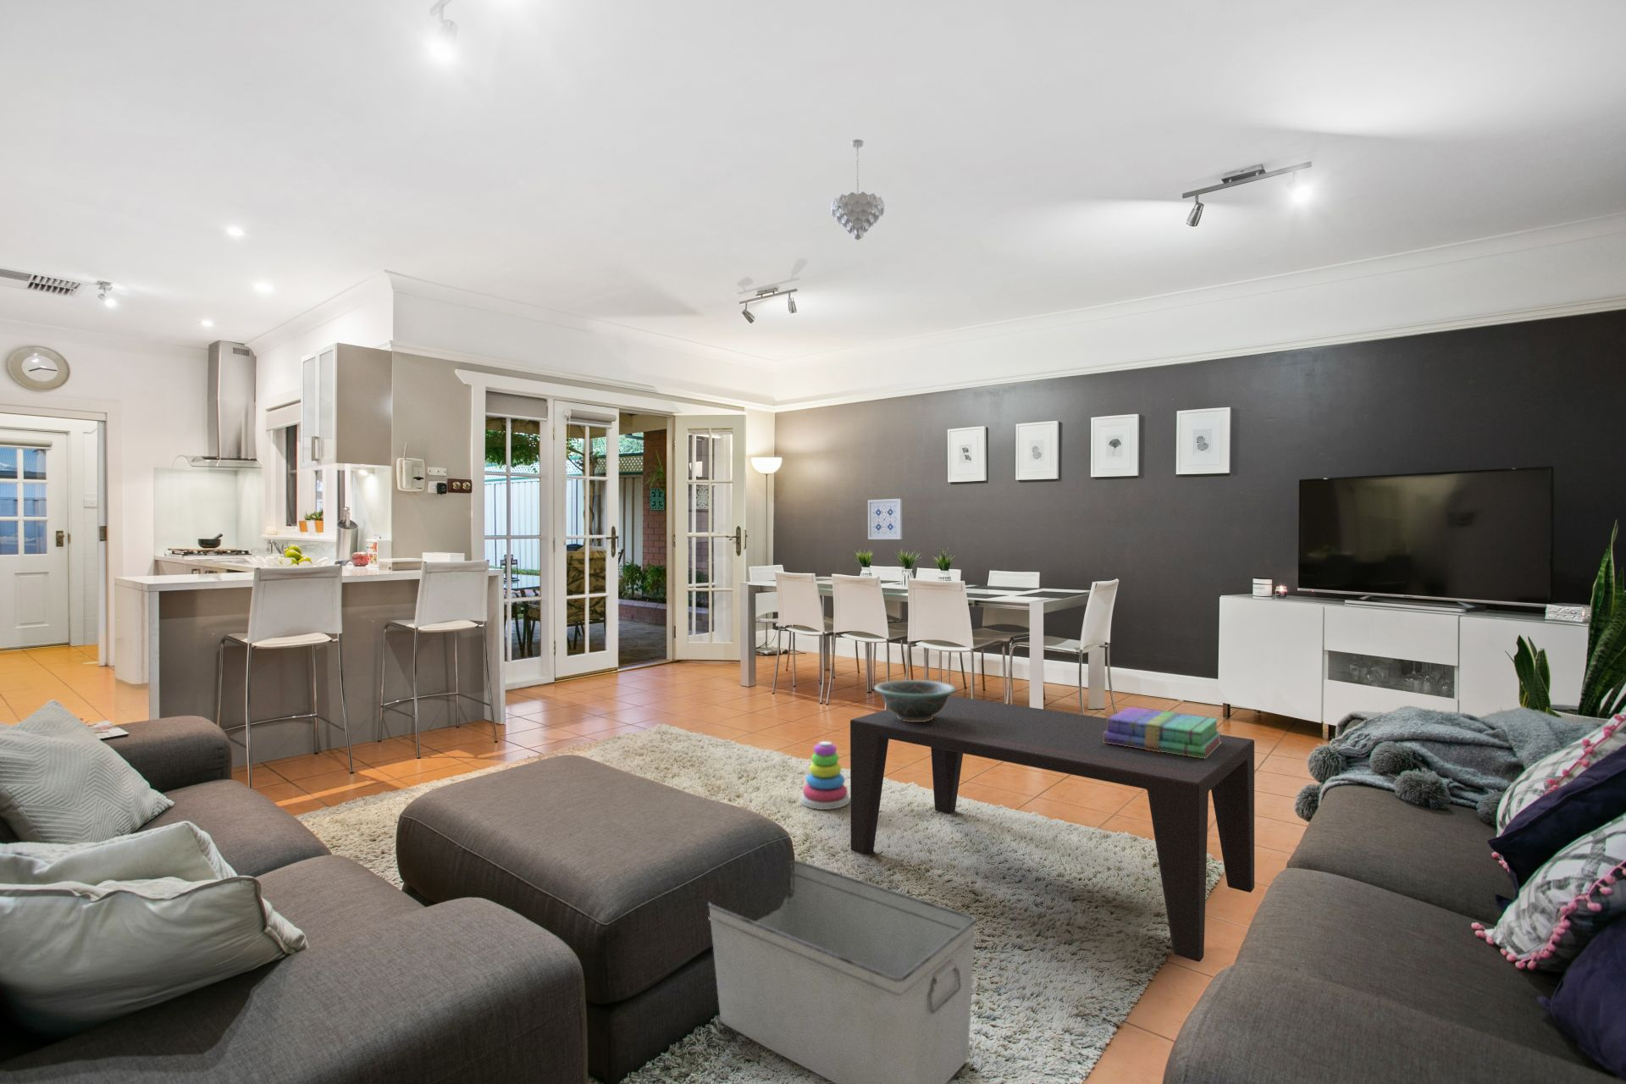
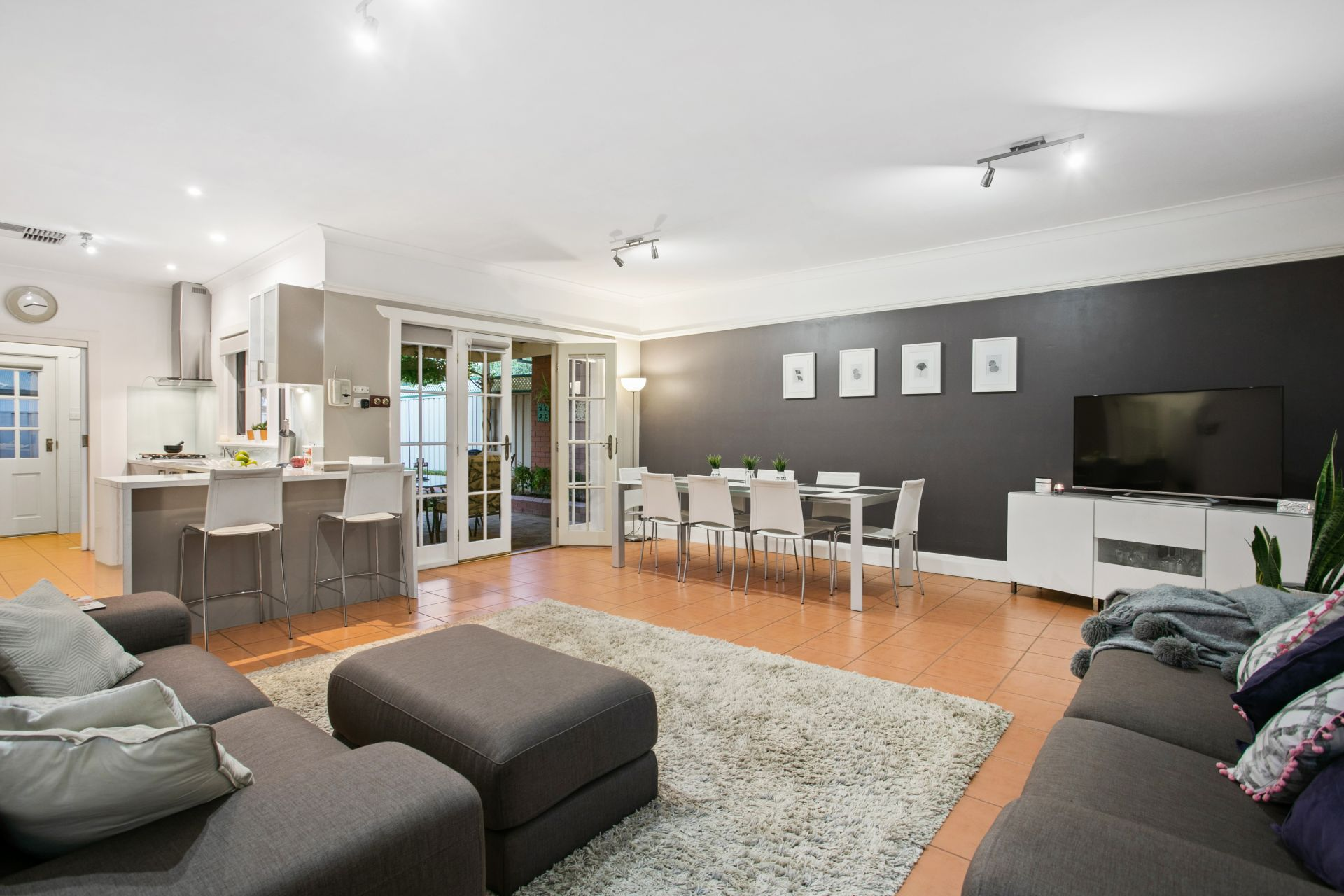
- pendant light [830,139,884,241]
- decorative bowl [873,679,957,721]
- wall art [867,498,903,541]
- books [1103,705,1222,759]
- coffee table [849,696,1255,963]
- stacking toy [800,740,851,811]
- storage bin [707,859,979,1084]
